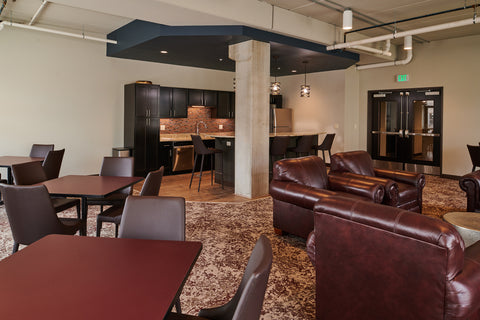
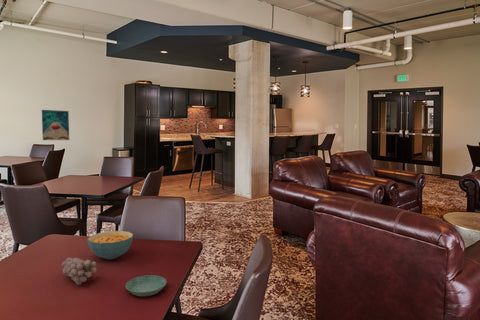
+ wall art [41,109,70,141]
+ saucer [125,274,168,297]
+ fruit [61,257,98,286]
+ cereal bowl [86,230,134,260]
